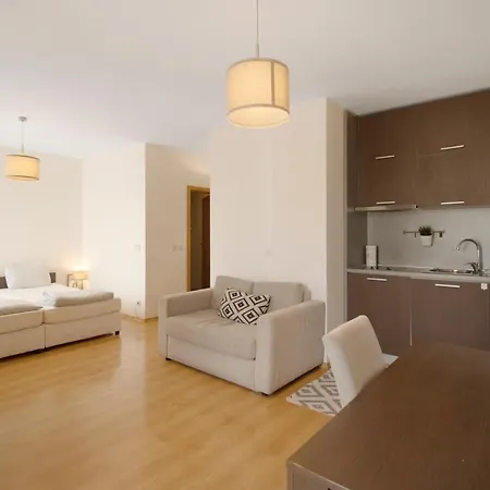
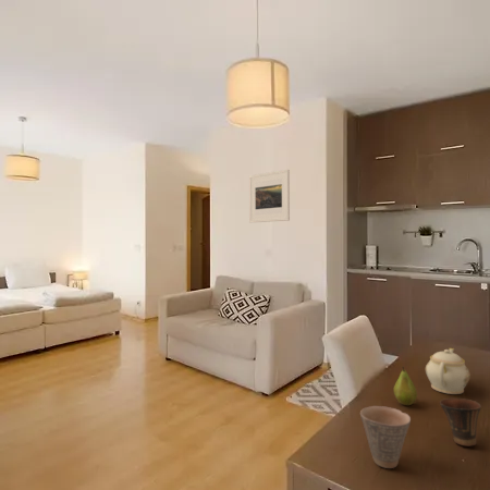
+ cup [359,405,412,469]
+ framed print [248,169,291,223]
+ cup [439,397,482,448]
+ fruit [393,366,418,406]
+ teapot [425,347,471,395]
